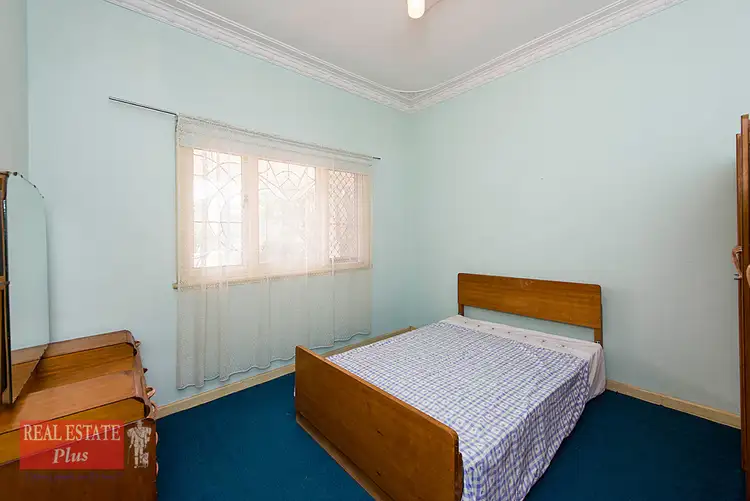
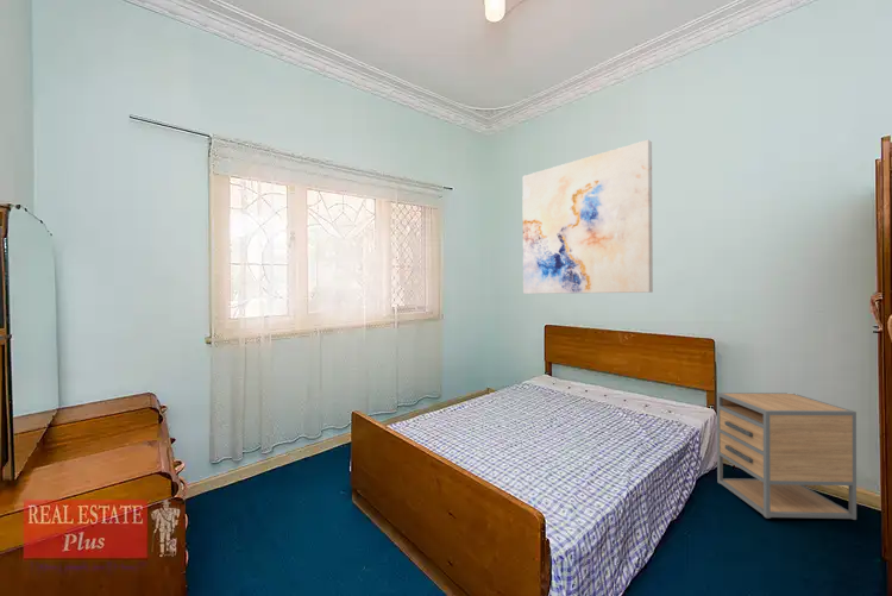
+ wall art [521,139,654,295]
+ nightstand [716,391,858,521]
